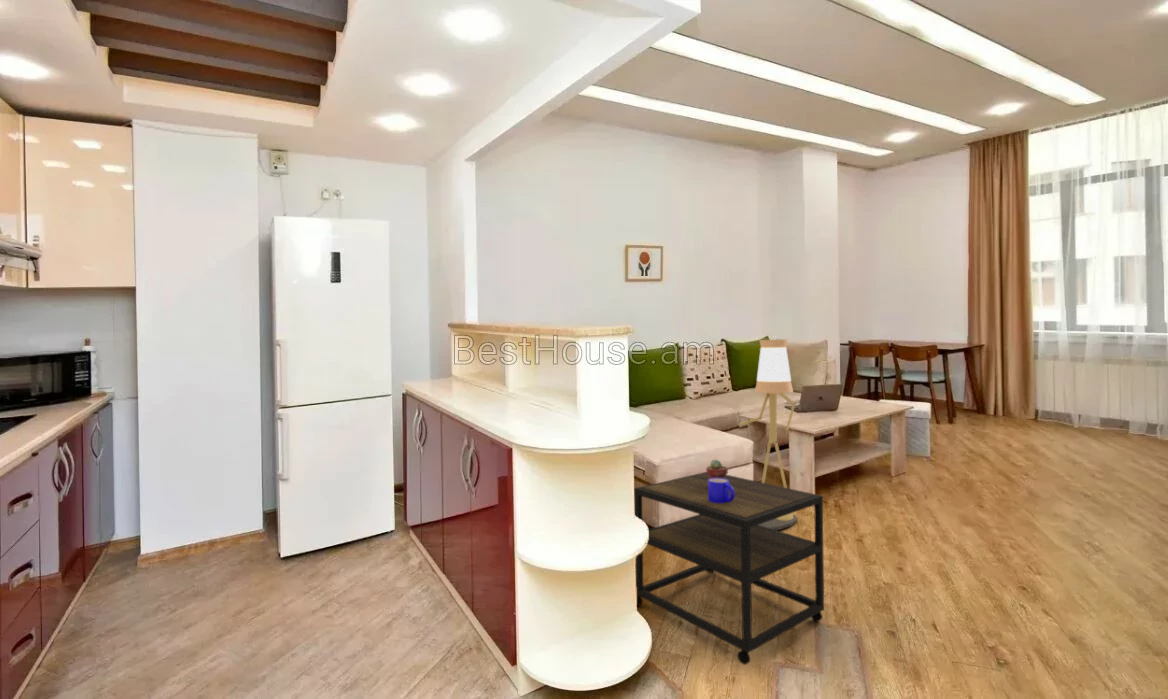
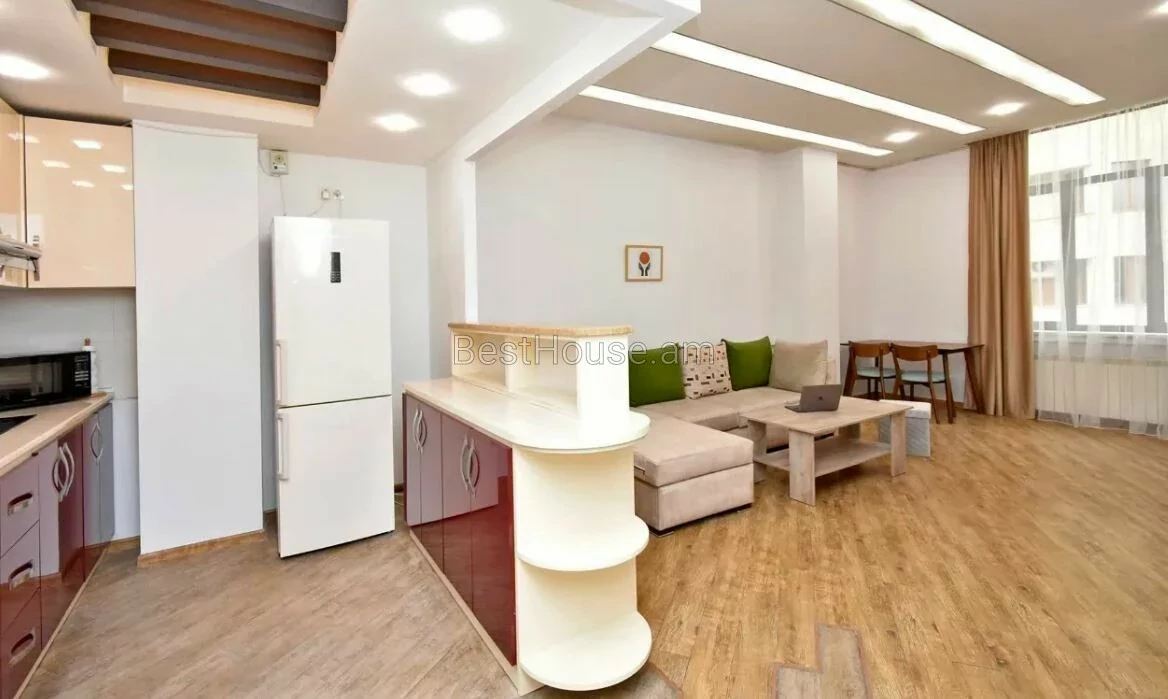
- side table [633,471,825,666]
- mug [708,478,735,503]
- potted succulent [705,459,729,479]
- floor lamp [738,338,798,531]
